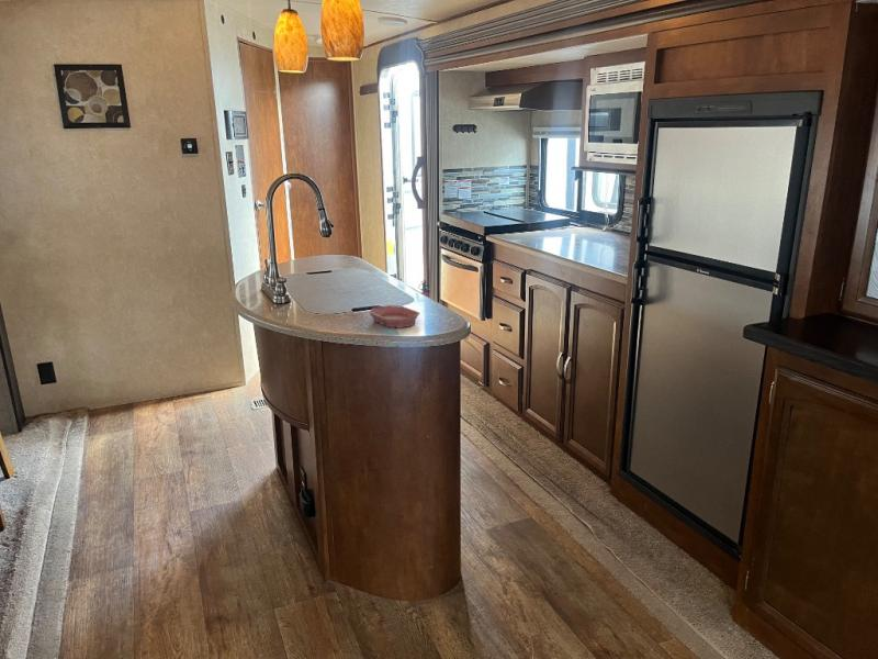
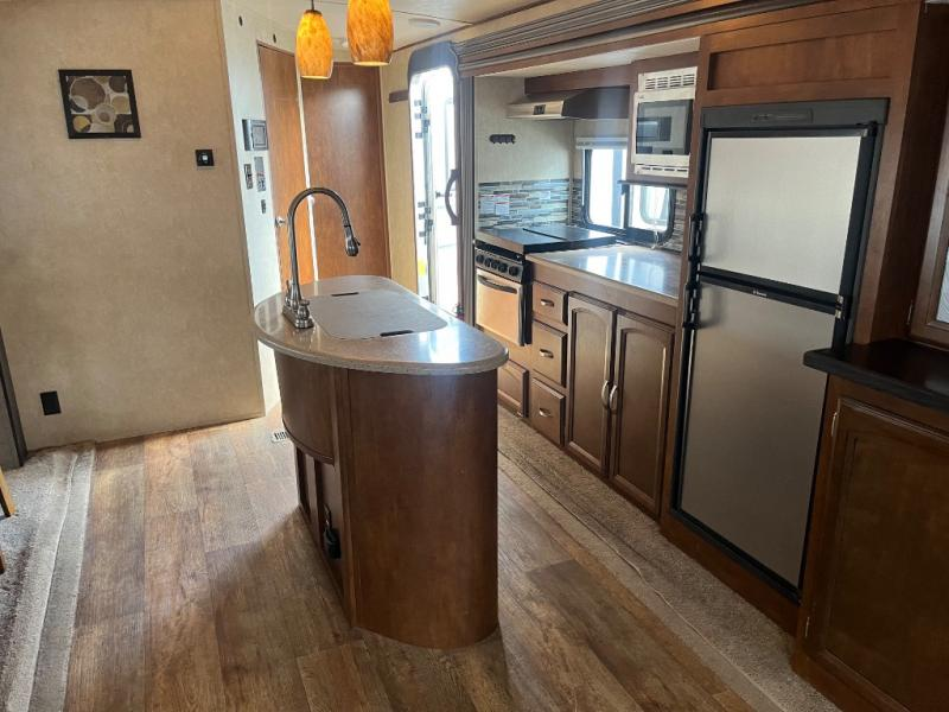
- bowl [368,304,420,330]
